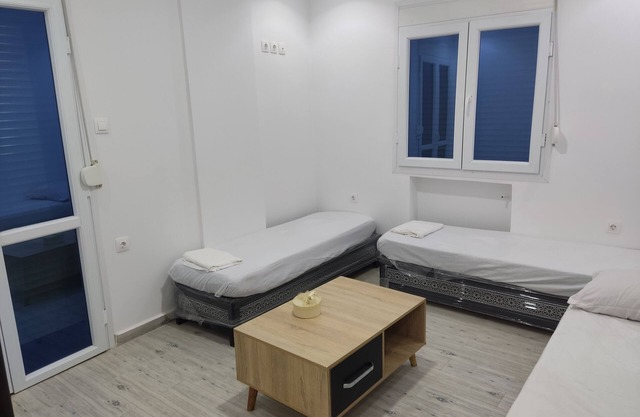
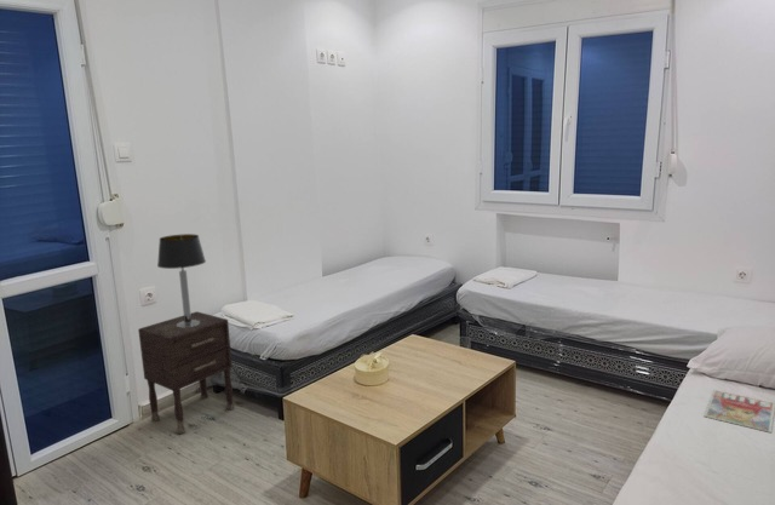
+ nightstand [137,310,235,435]
+ magazine [702,389,775,434]
+ table lamp [156,233,207,328]
